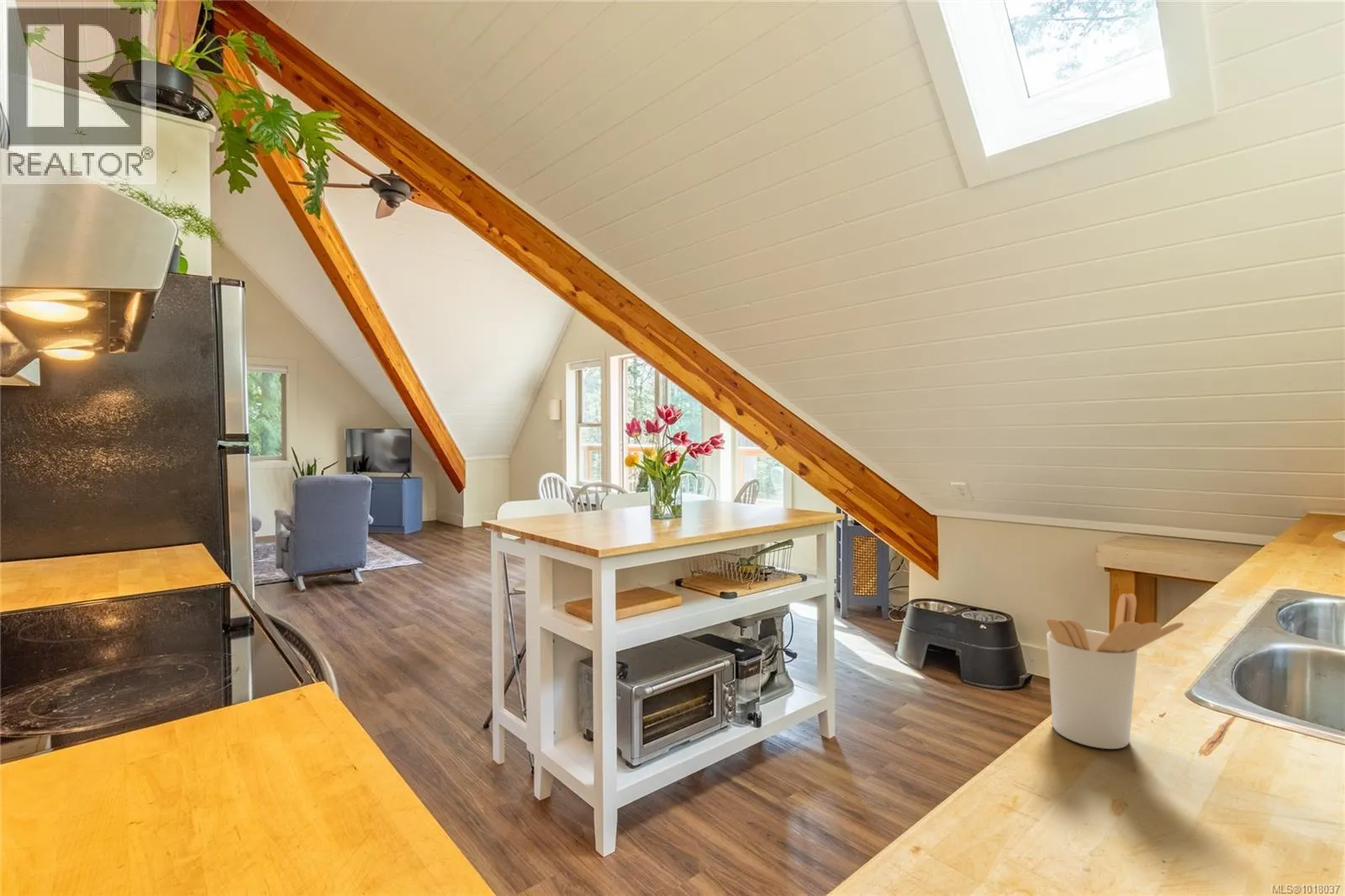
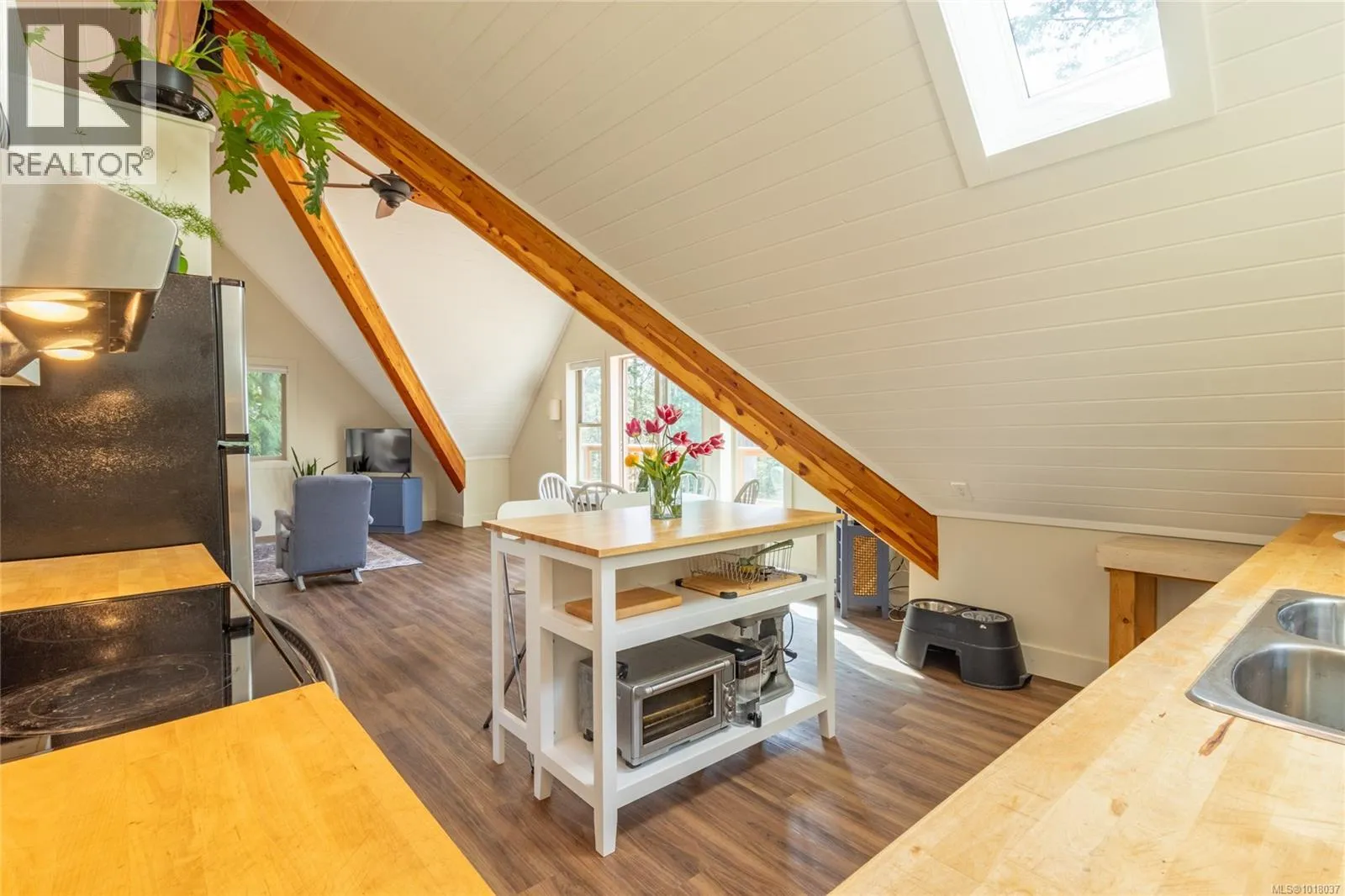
- utensil holder [1046,593,1184,750]
